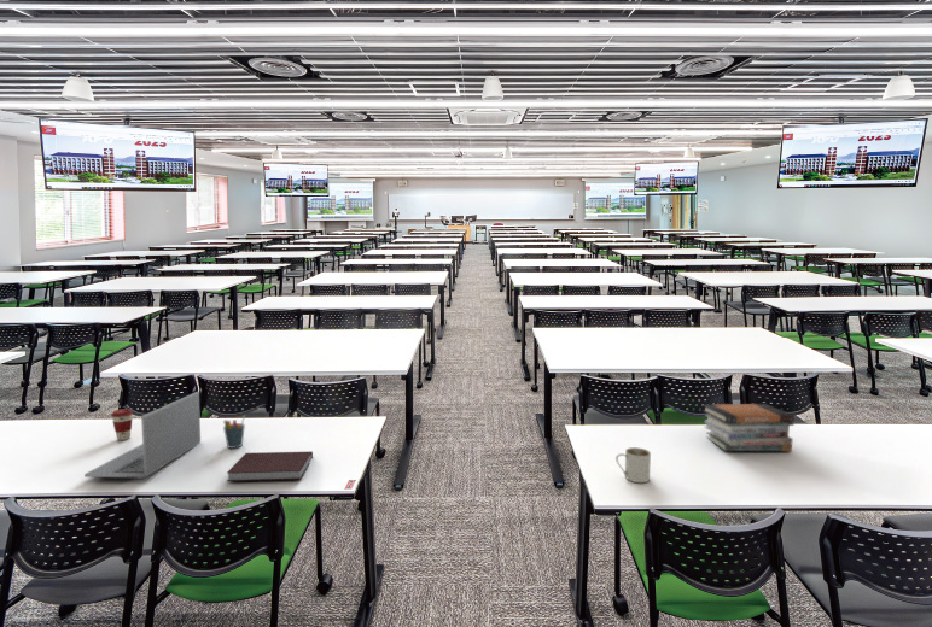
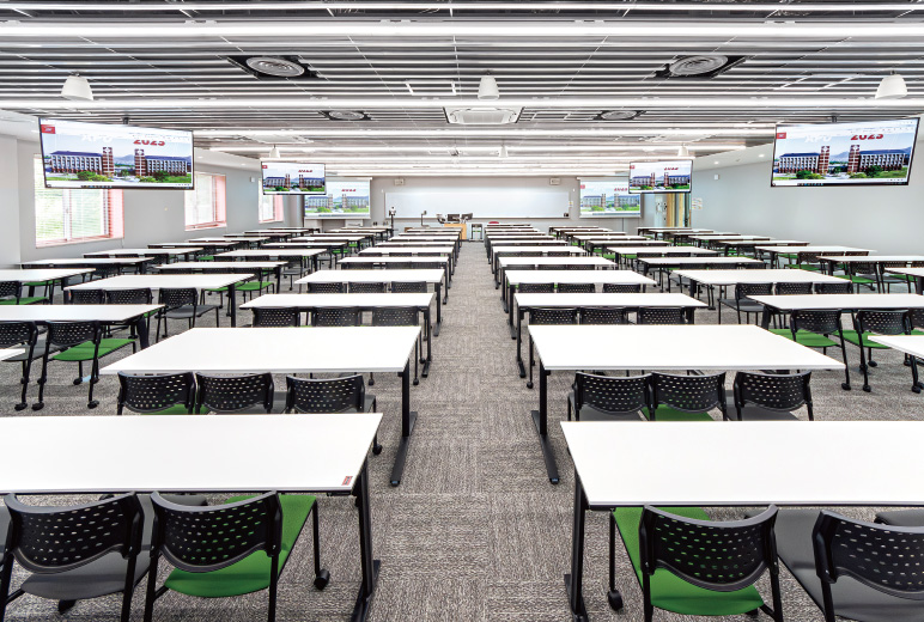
- coffee cup [110,408,134,441]
- laptop [83,391,202,479]
- notebook [226,450,314,482]
- pen holder [222,414,246,450]
- book stack [701,403,796,452]
- mug [614,446,652,484]
